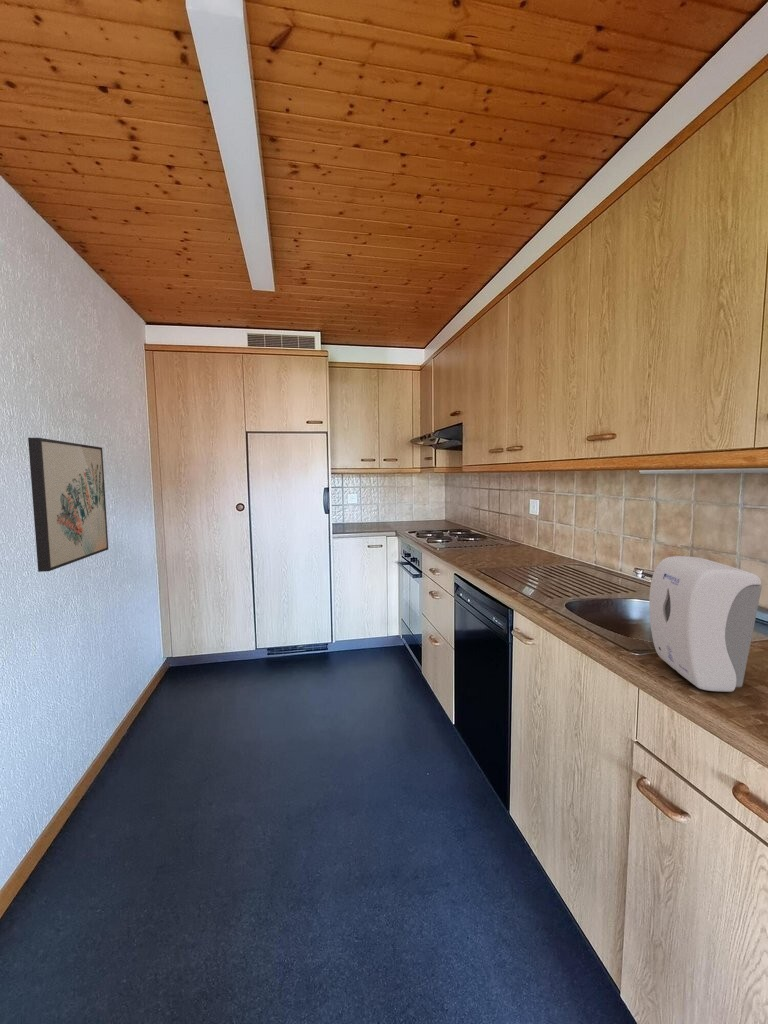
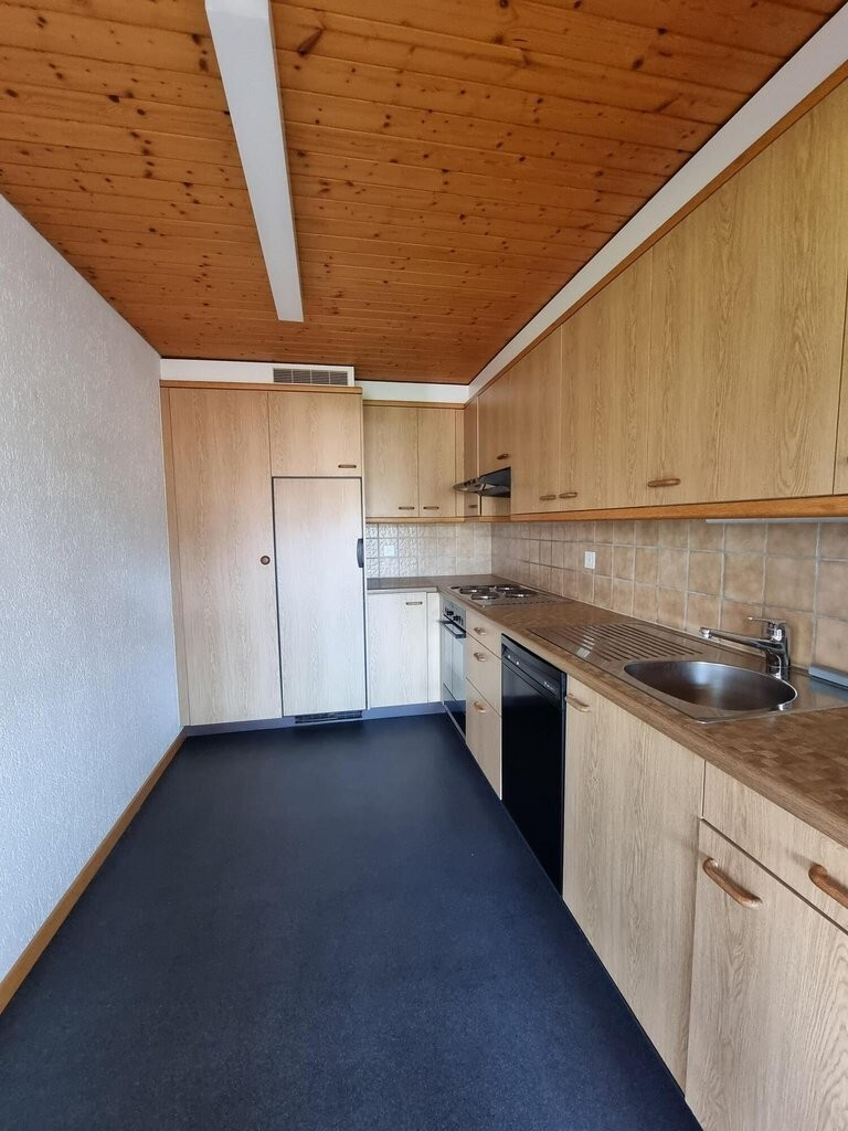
- wall art [27,437,109,573]
- soap dispenser [648,555,762,693]
